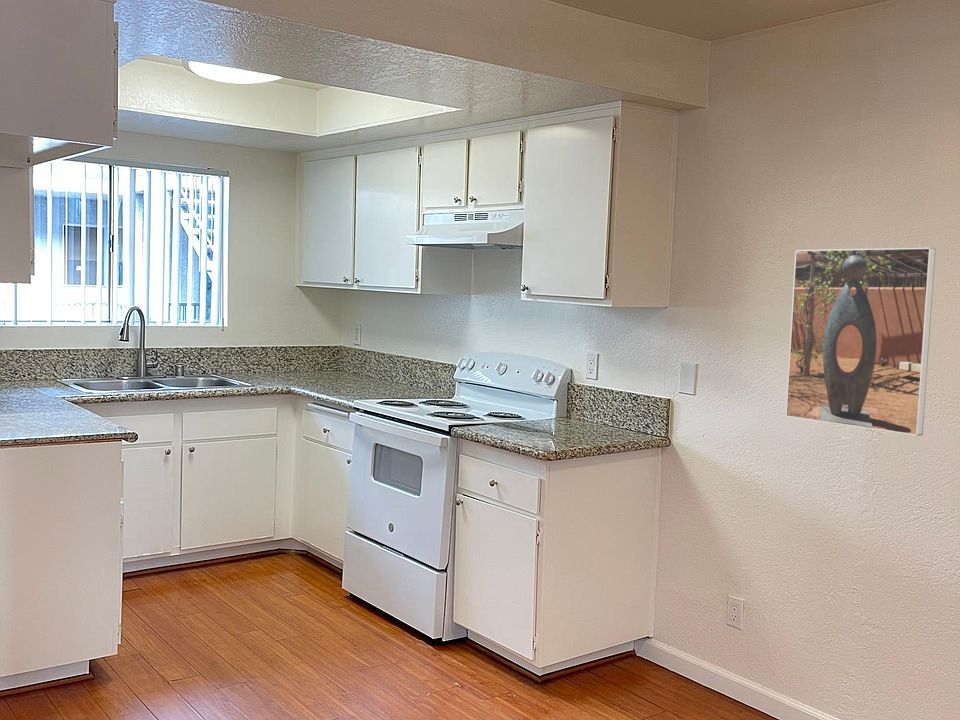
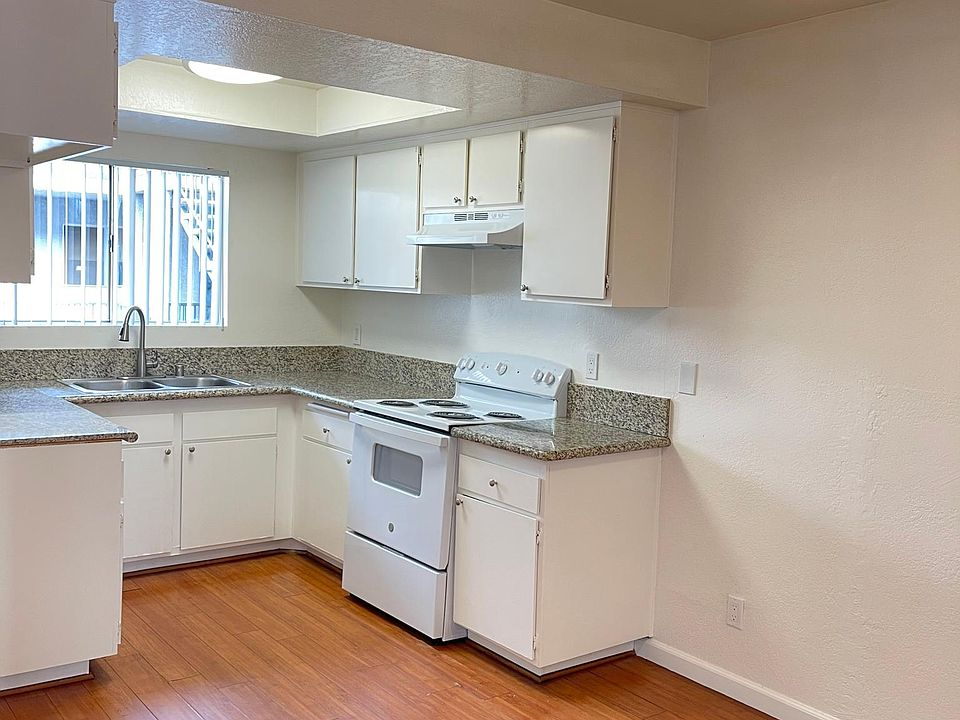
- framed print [785,247,937,437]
